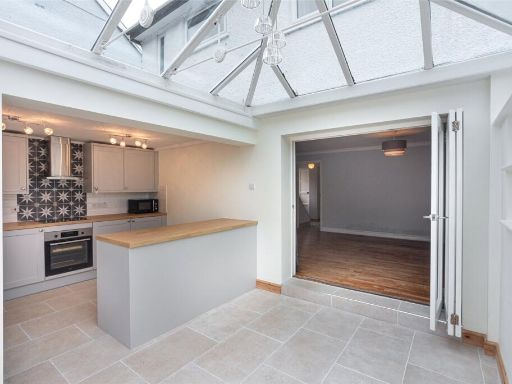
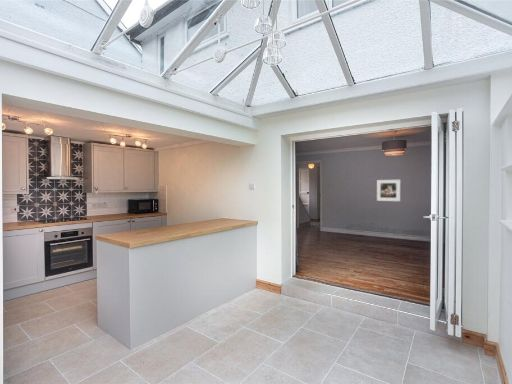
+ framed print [376,179,401,202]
